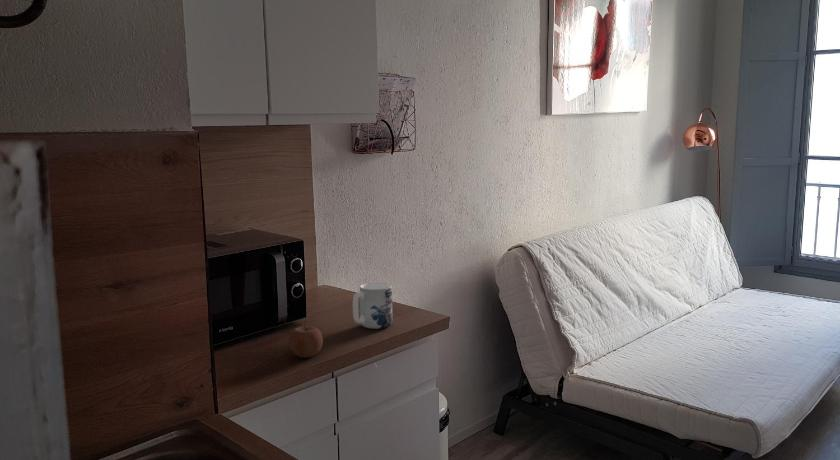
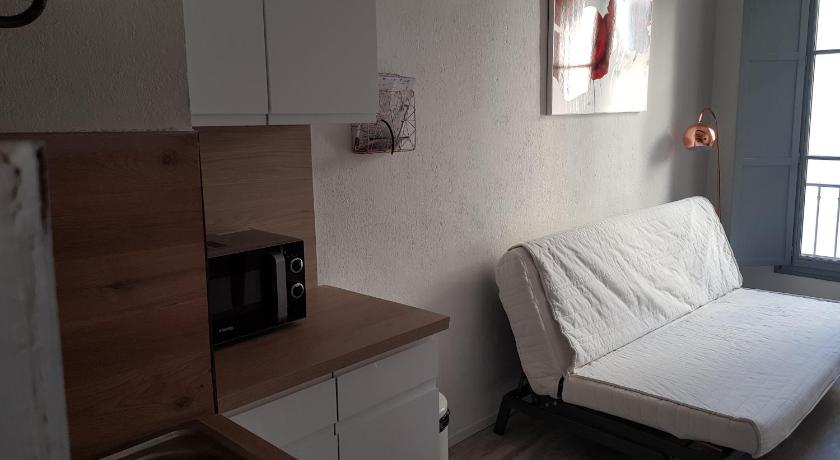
- apple [288,324,324,359]
- mug [352,282,393,330]
